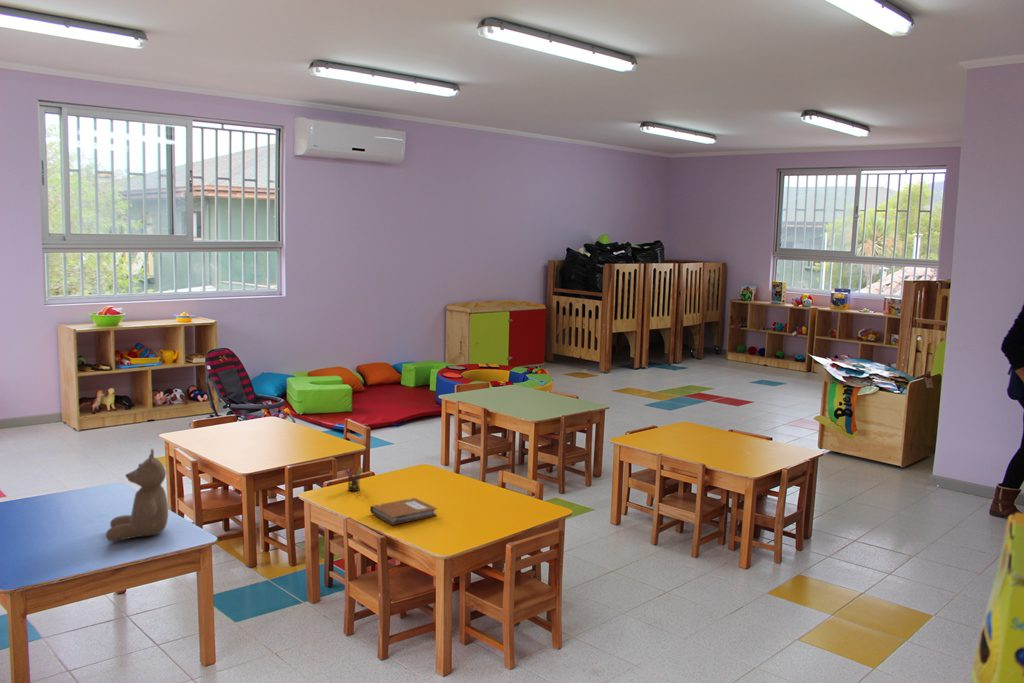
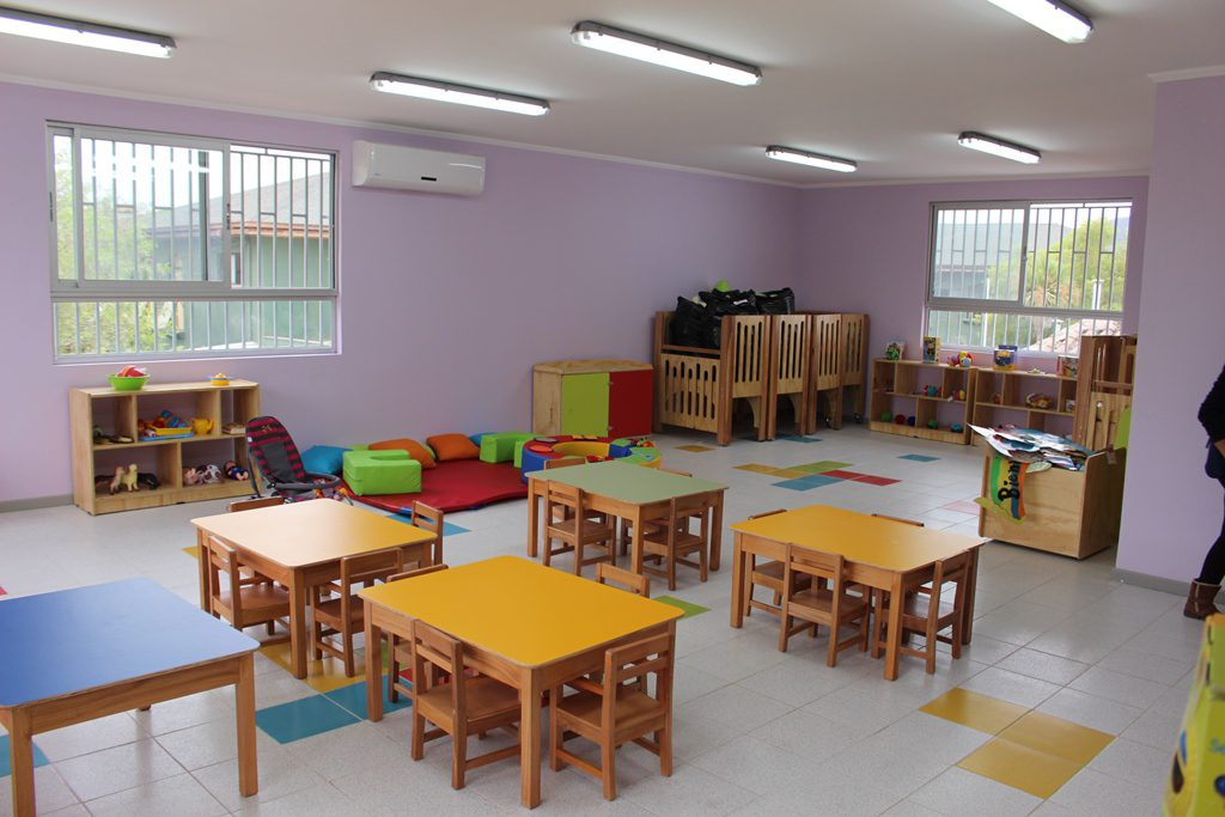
- teddy bear [105,448,169,542]
- notebook [369,497,438,526]
- pen holder [344,465,362,492]
